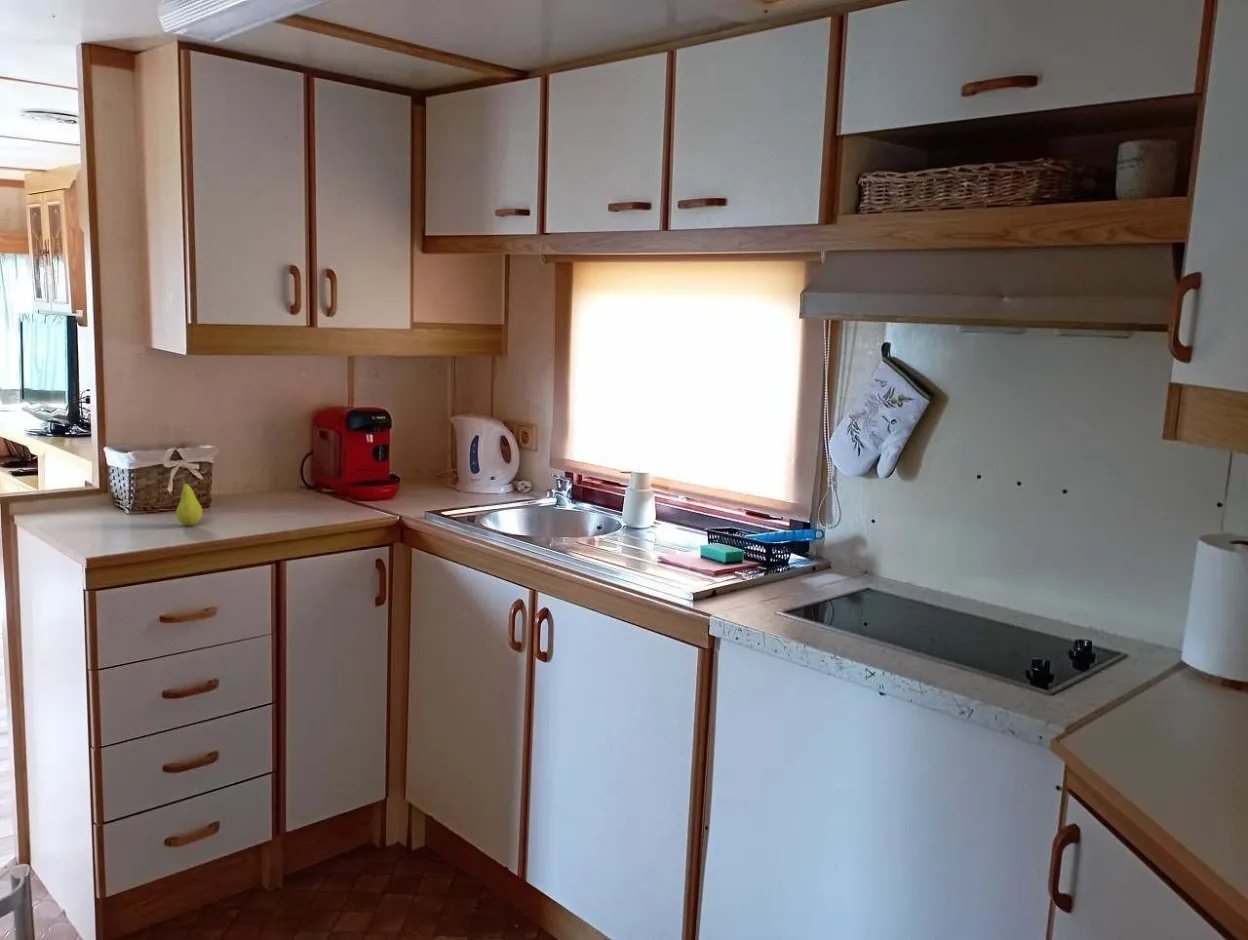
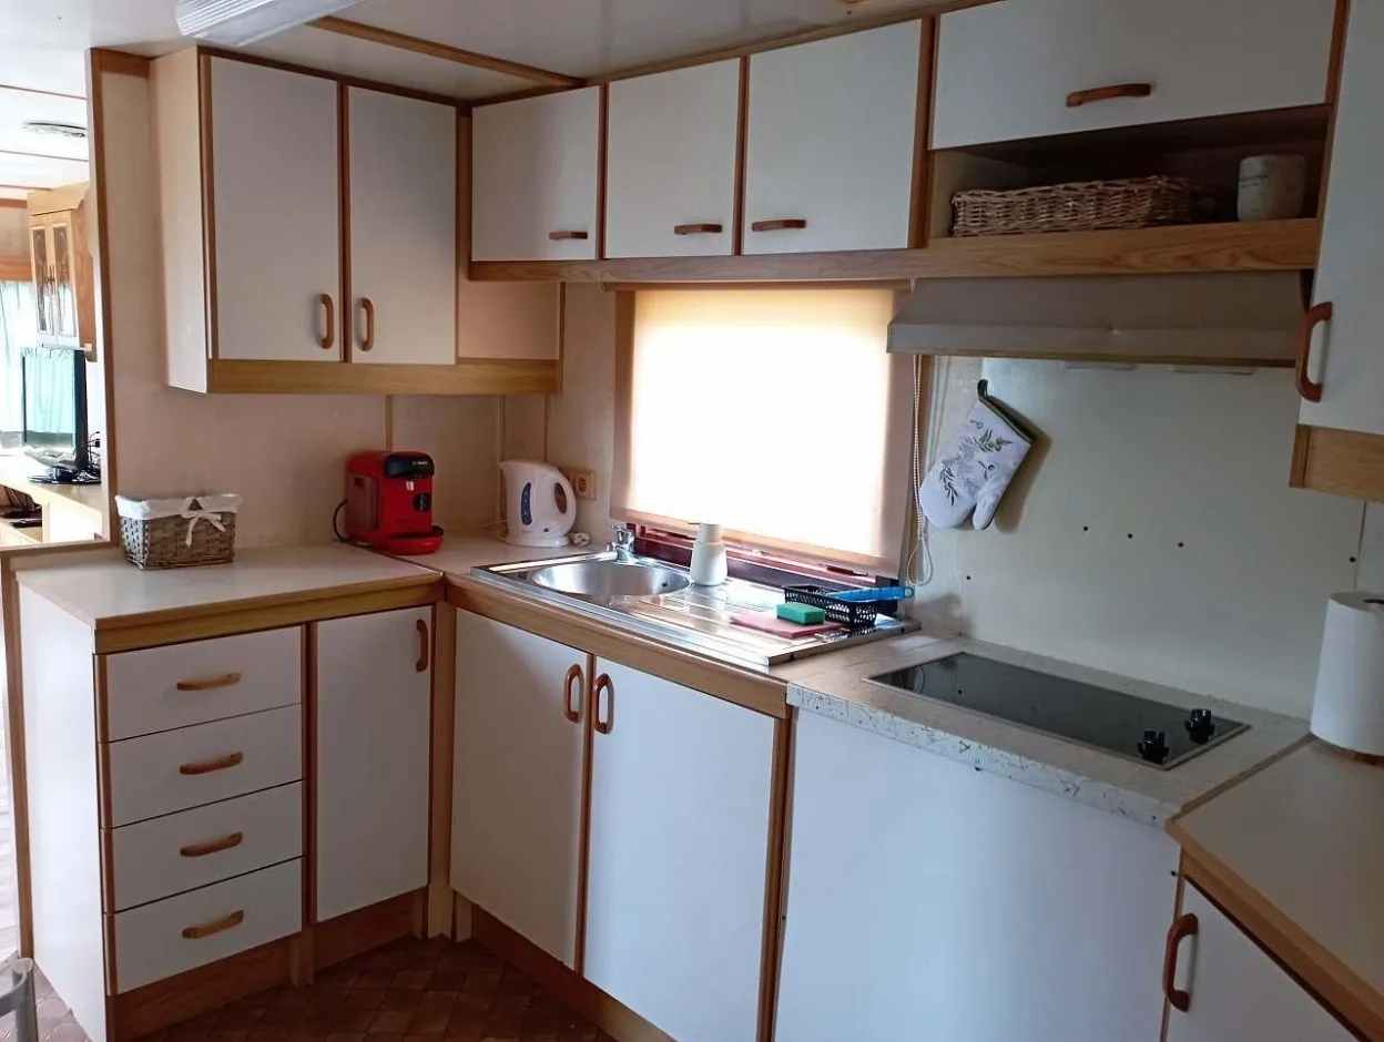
- fruit [175,476,203,526]
